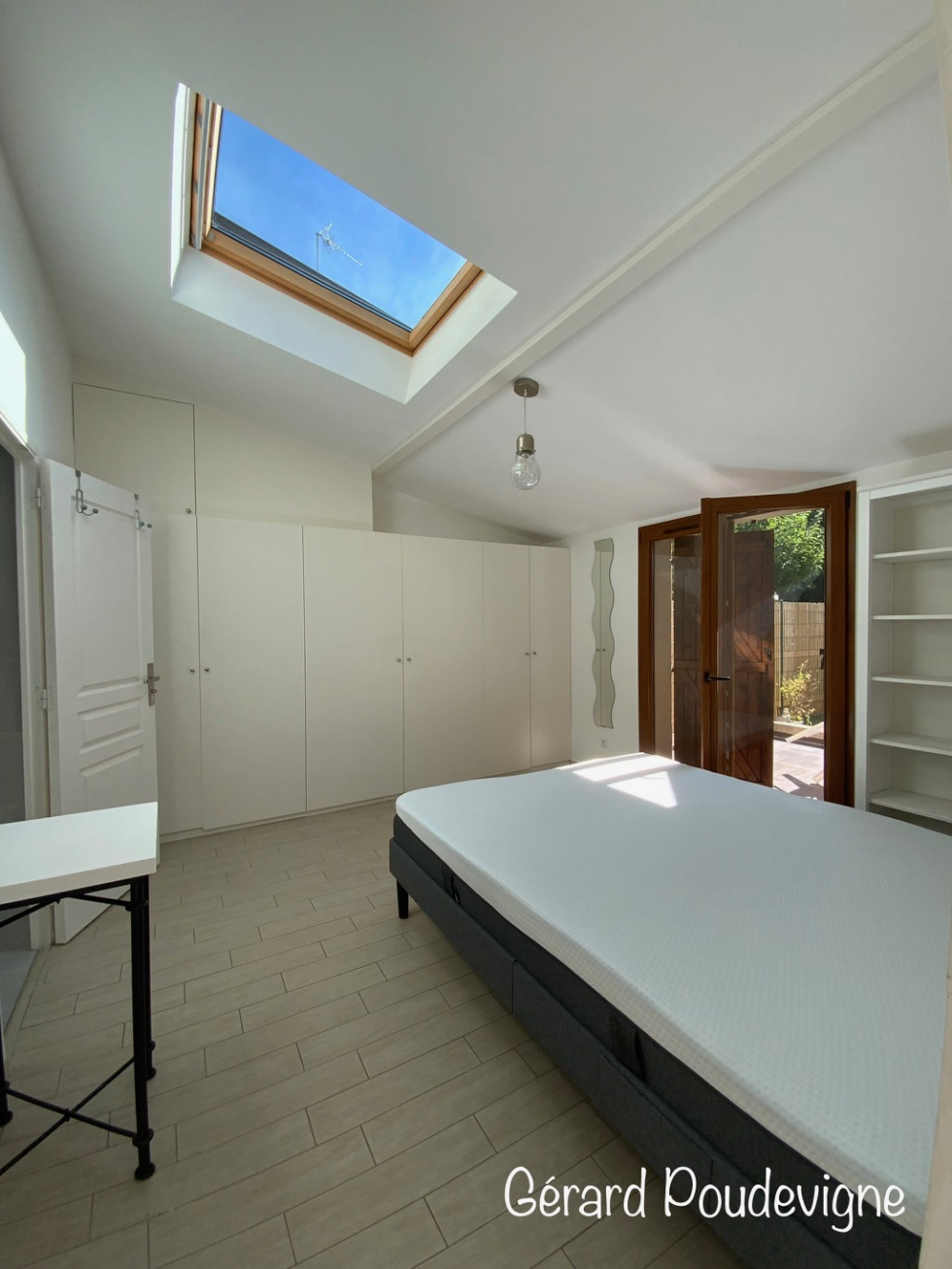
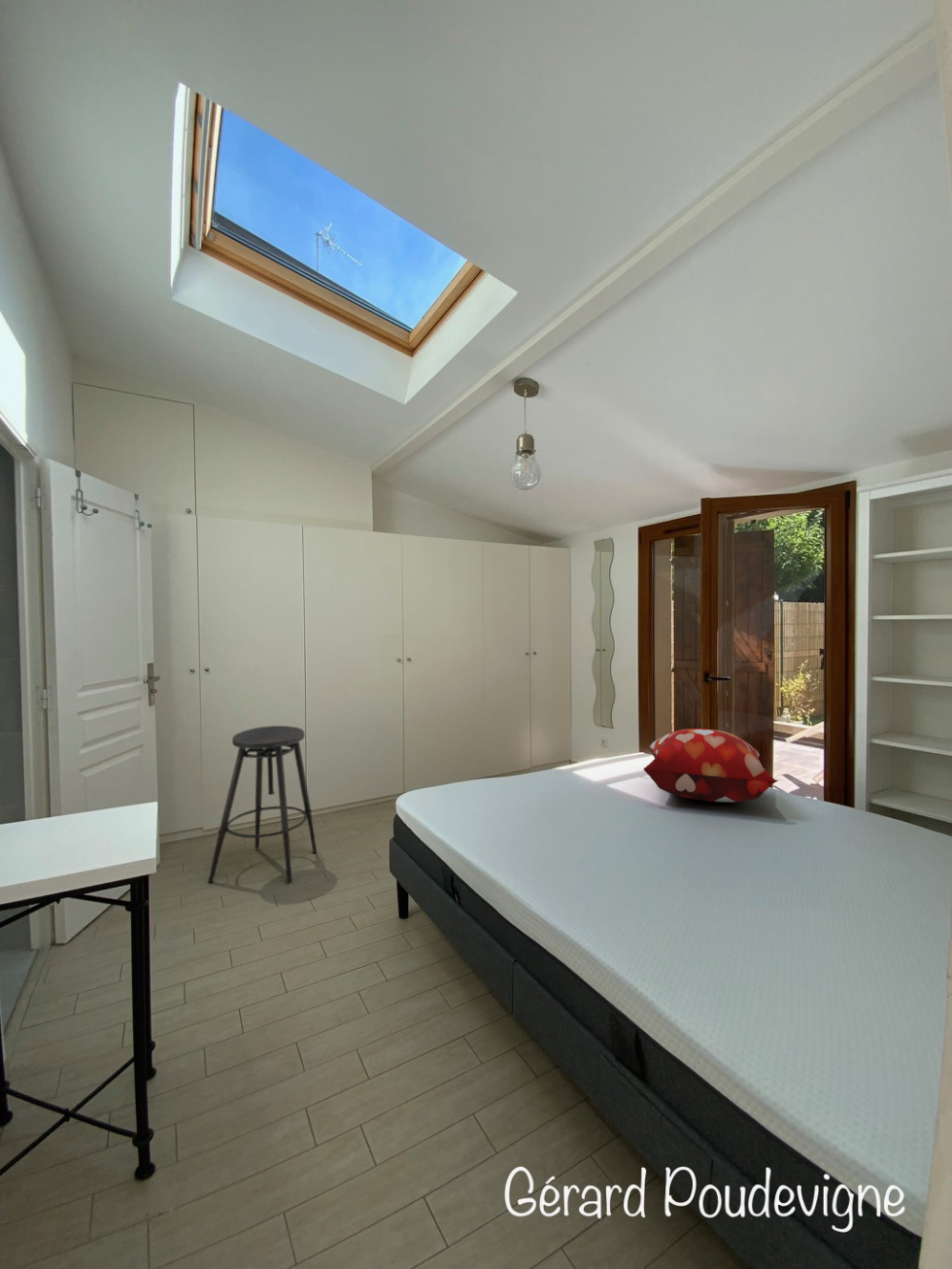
+ stool [207,725,318,885]
+ decorative pillow [642,728,779,803]
